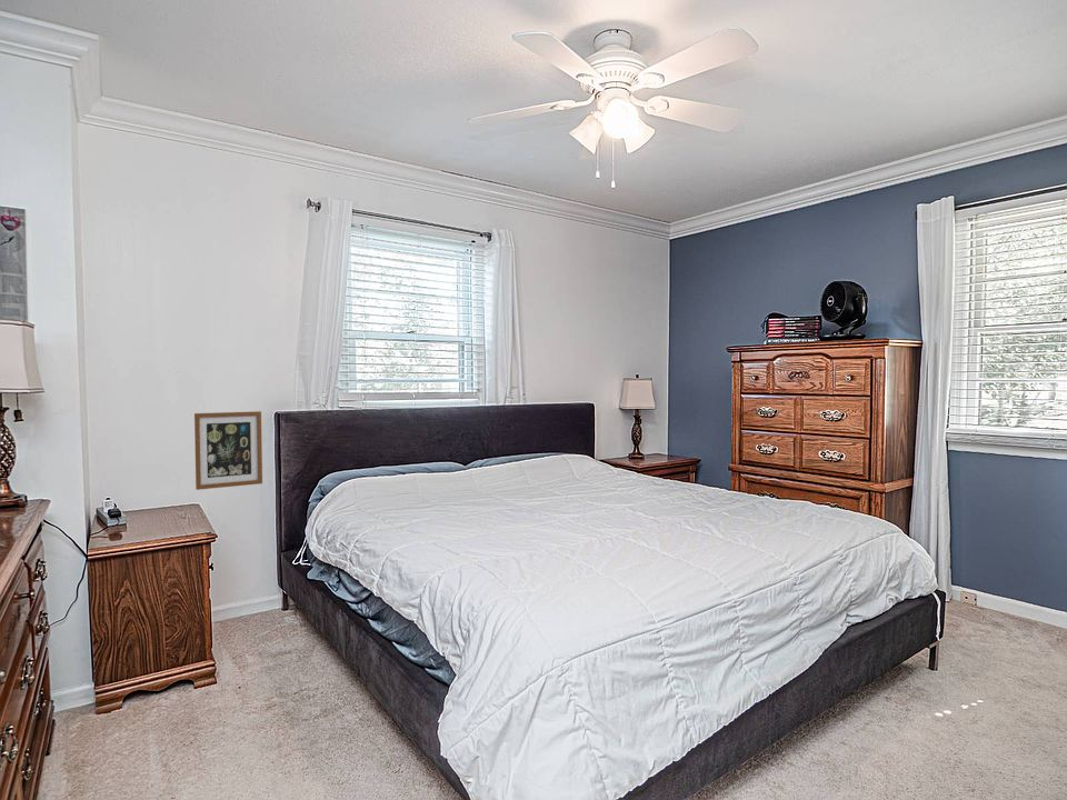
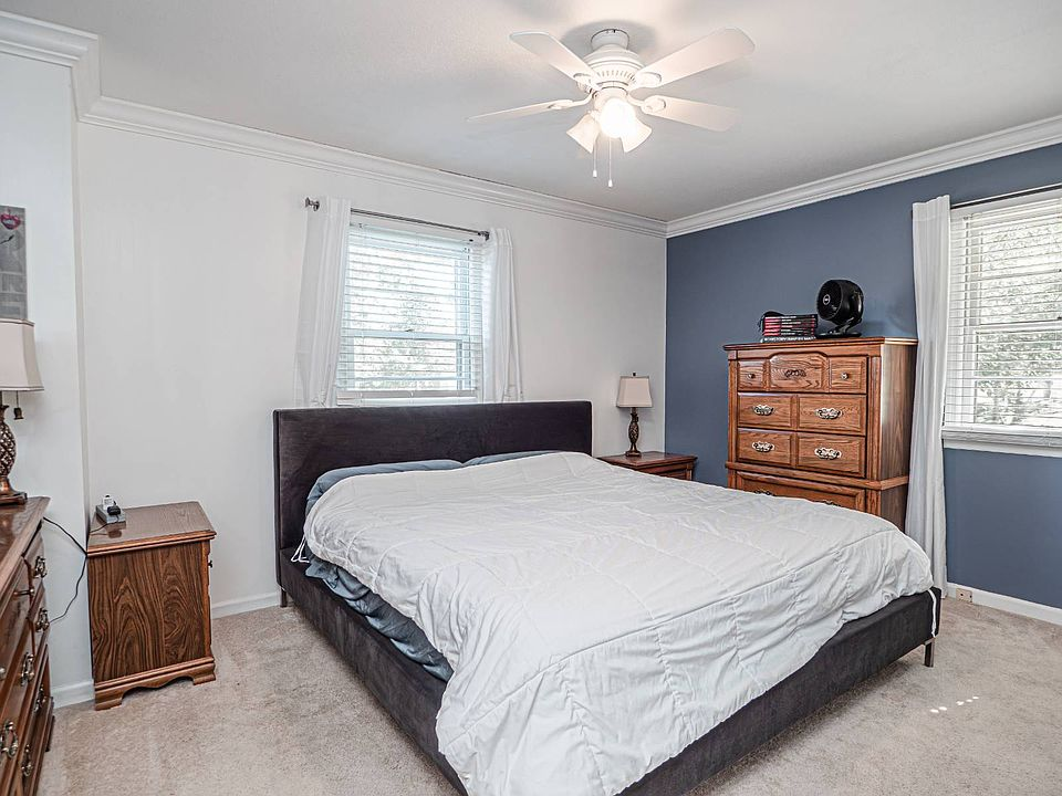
- wall art [193,410,263,491]
